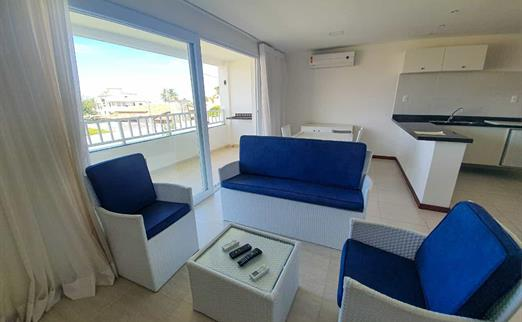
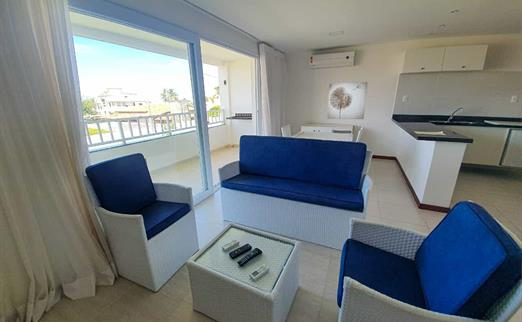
+ wall art [326,81,369,120]
